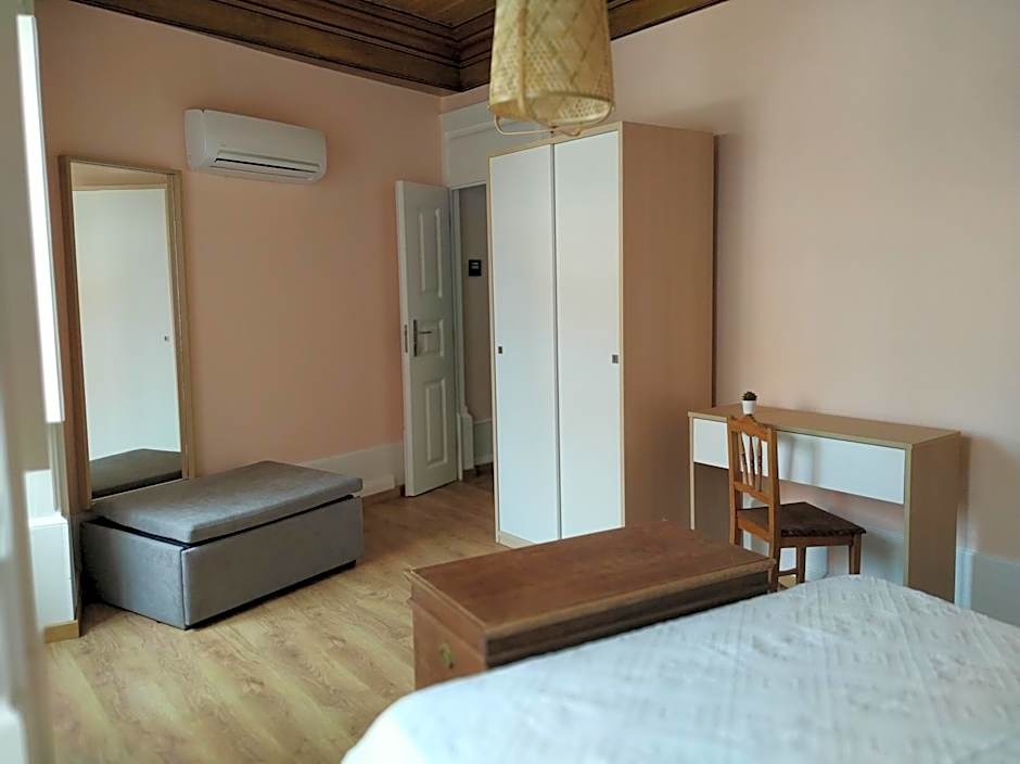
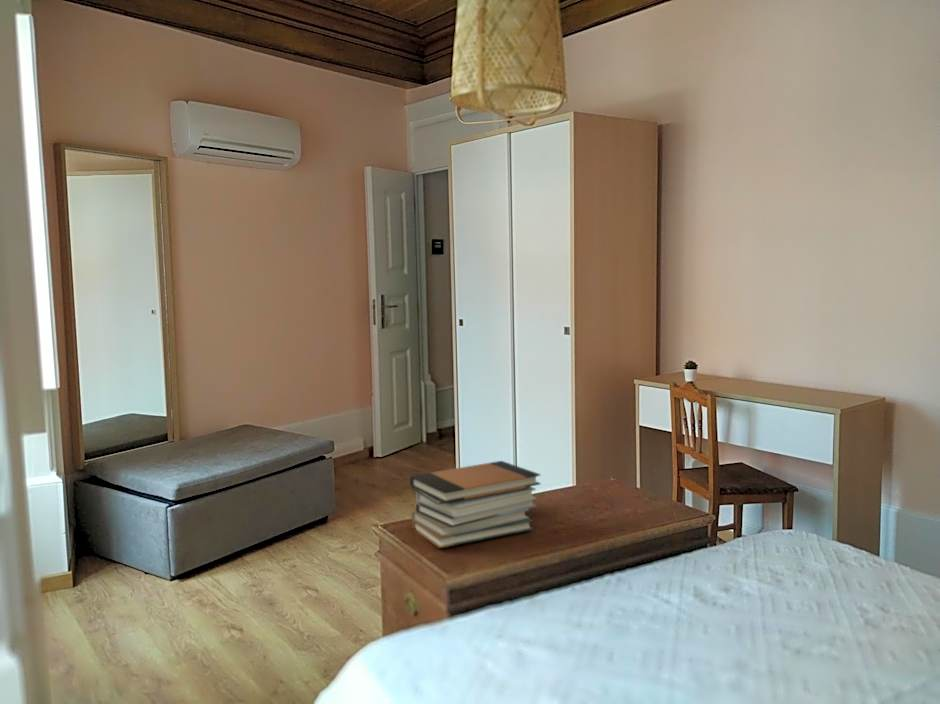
+ book stack [409,460,541,549]
